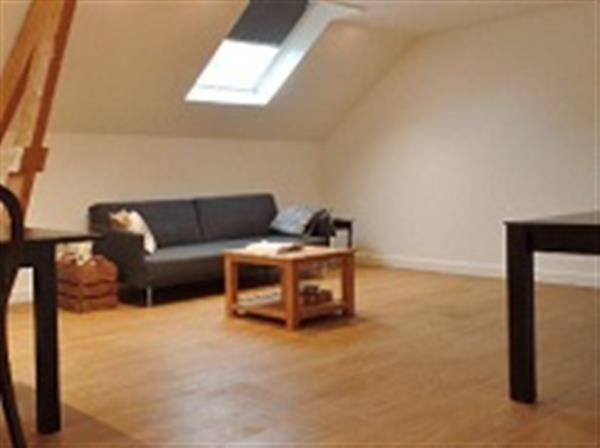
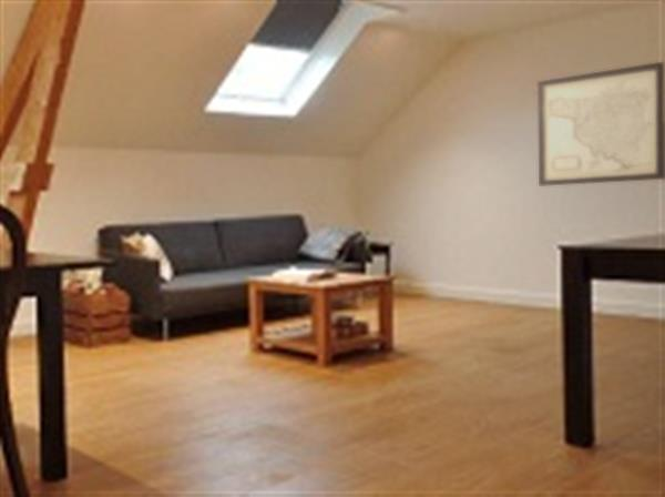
+ wall art [536,61,665,187]
